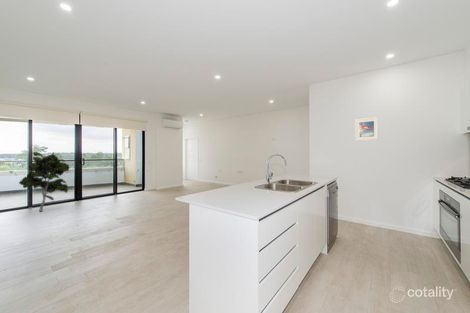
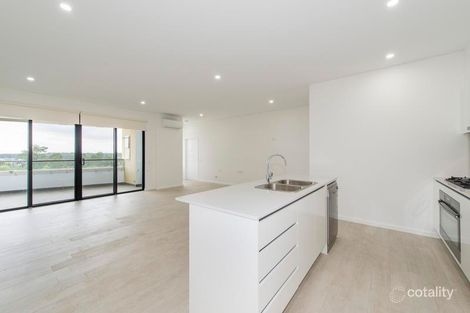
- indoor plant [18,151,71,213]
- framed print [354,116,379,142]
